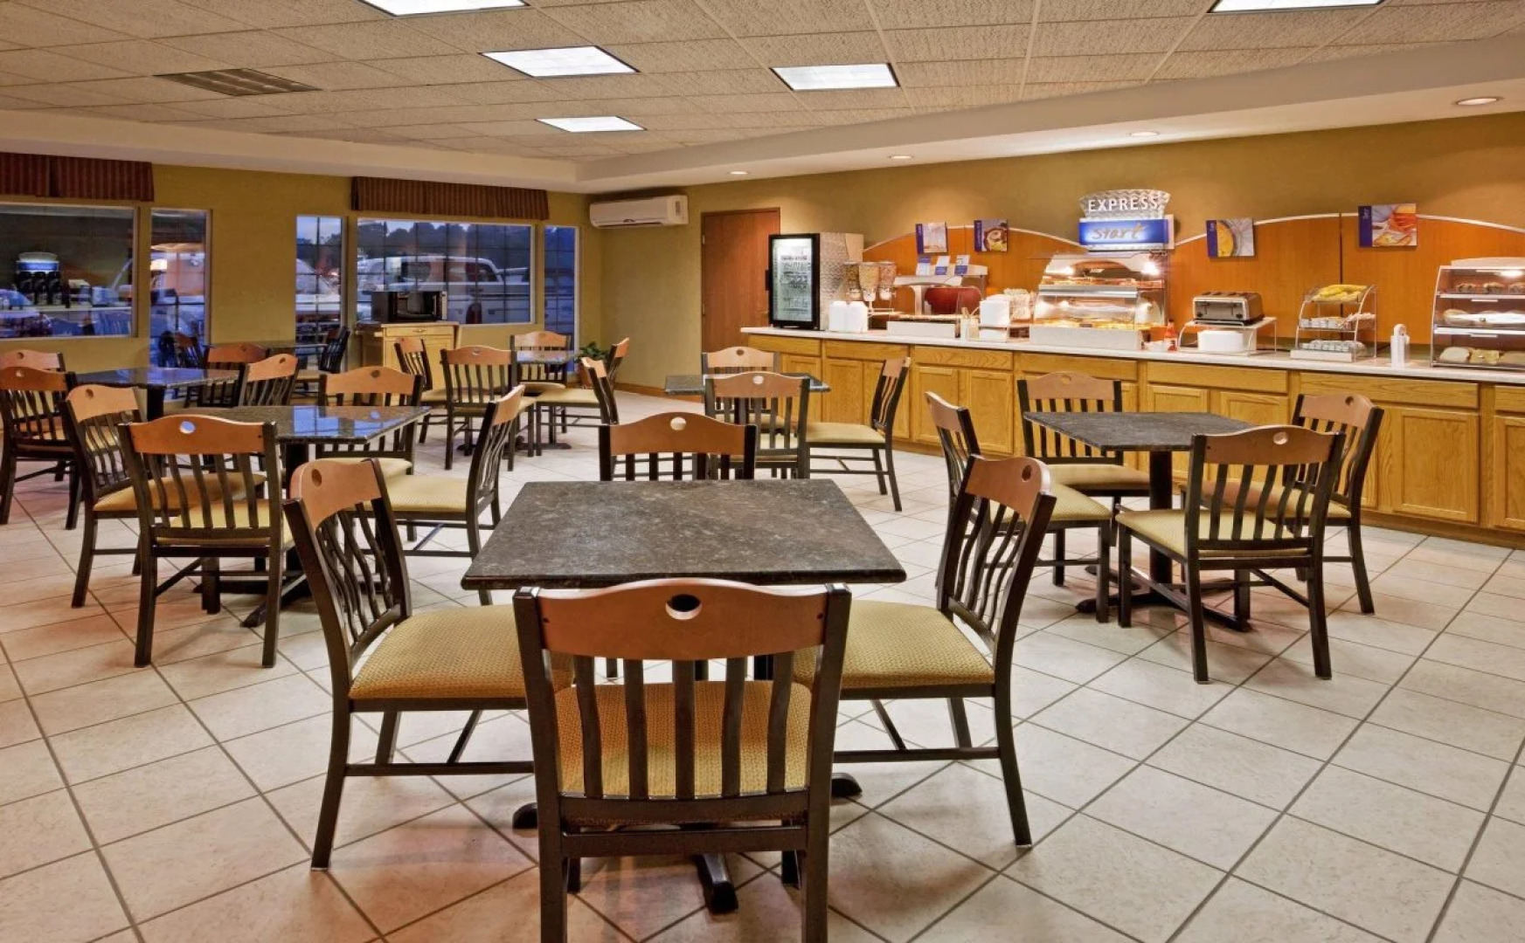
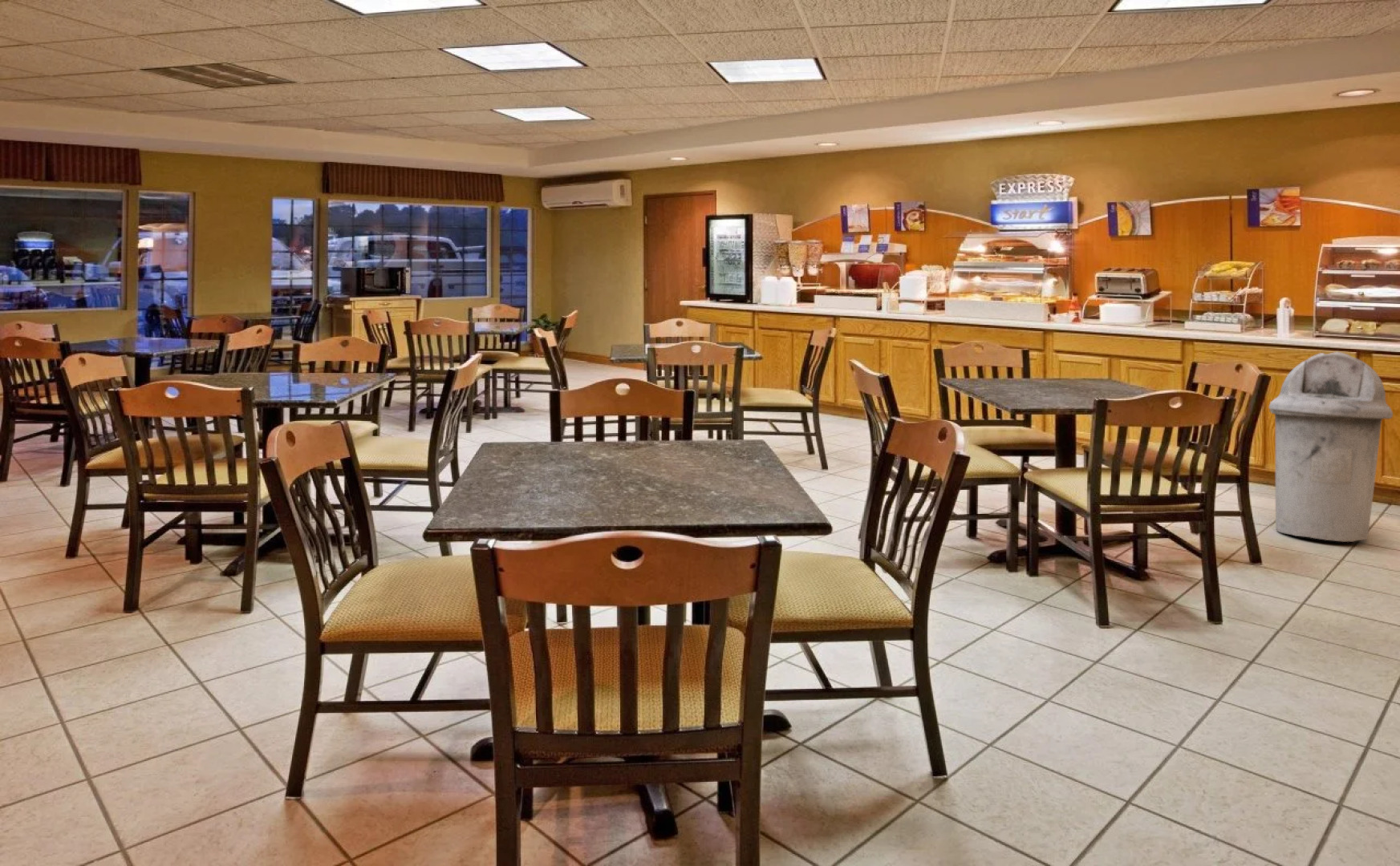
+ trash can [1268,350,1394,543]
